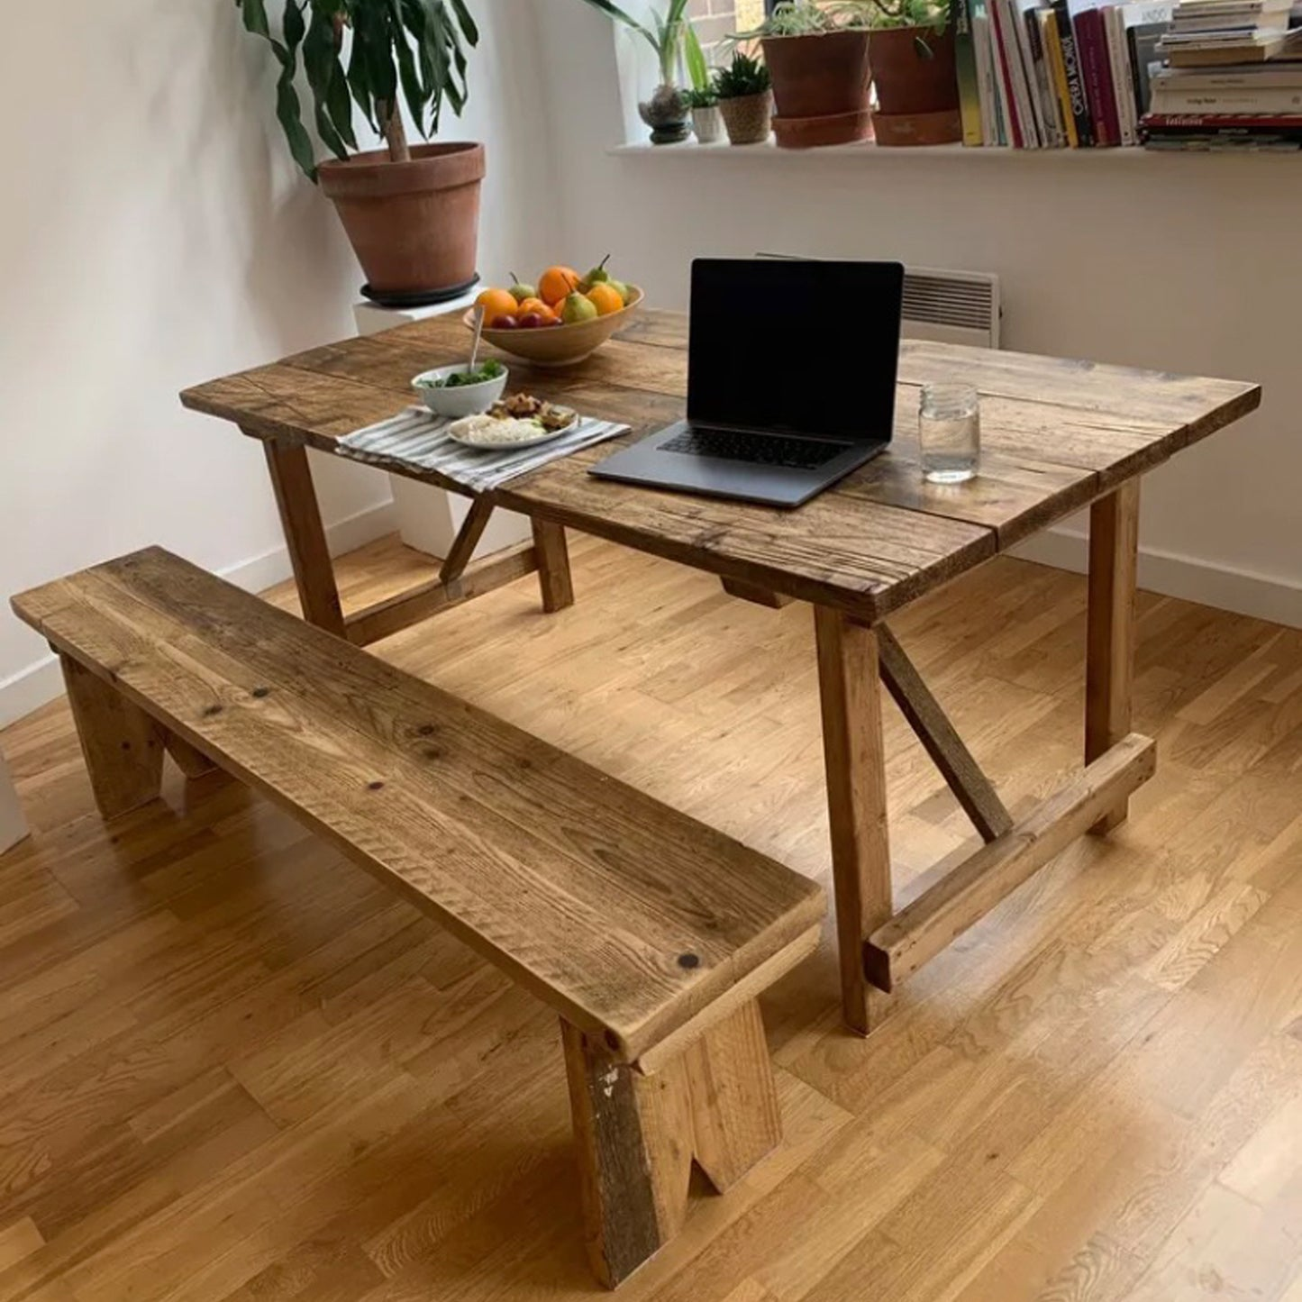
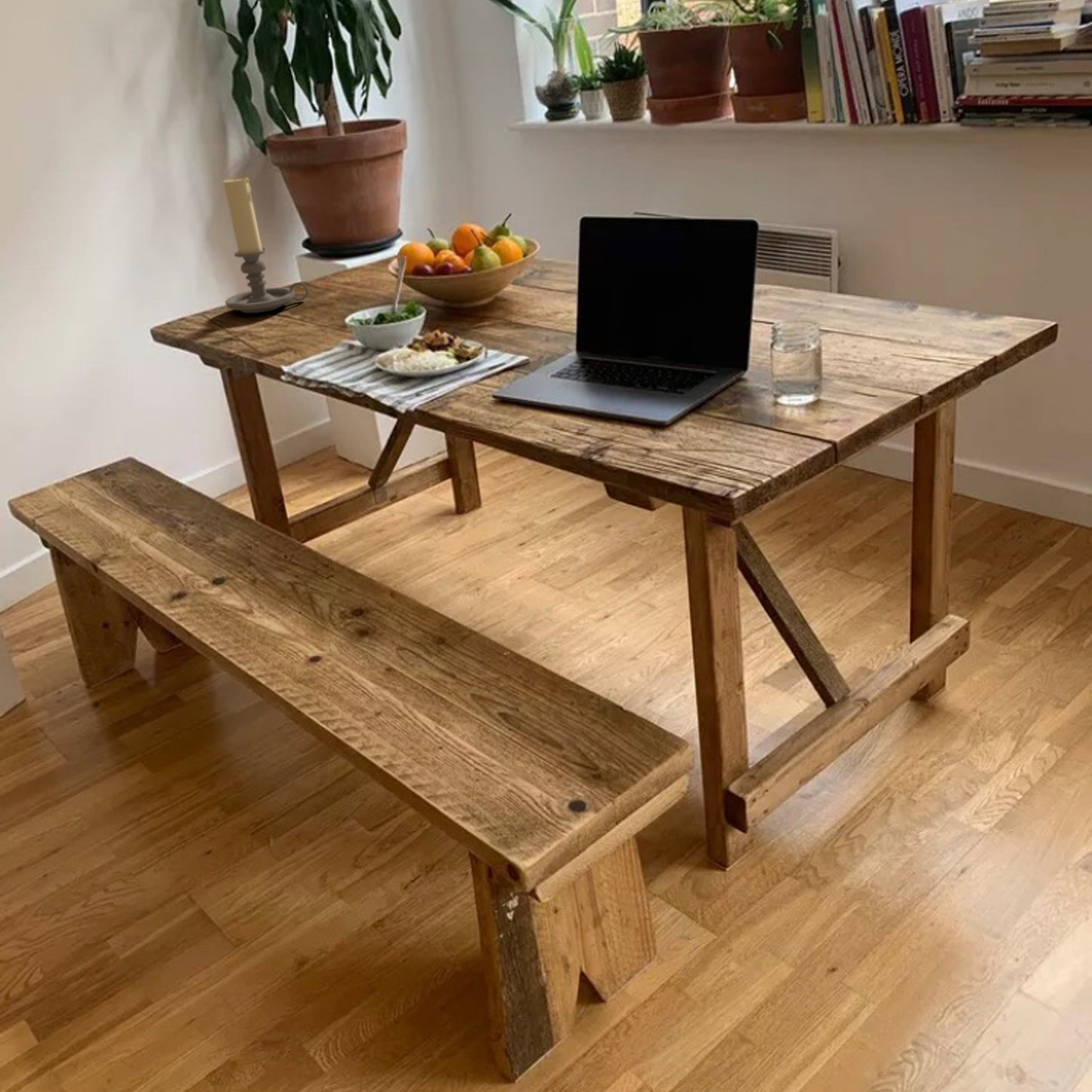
+ candle holder [223,175,310,314]
